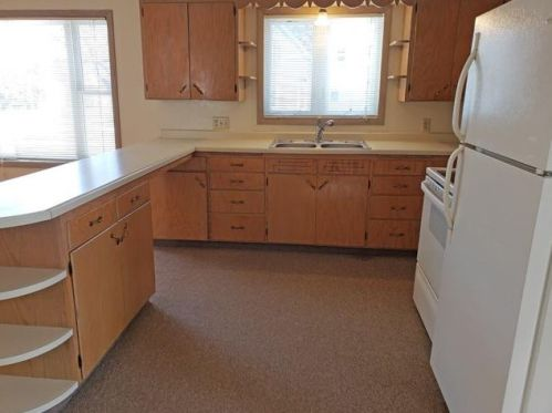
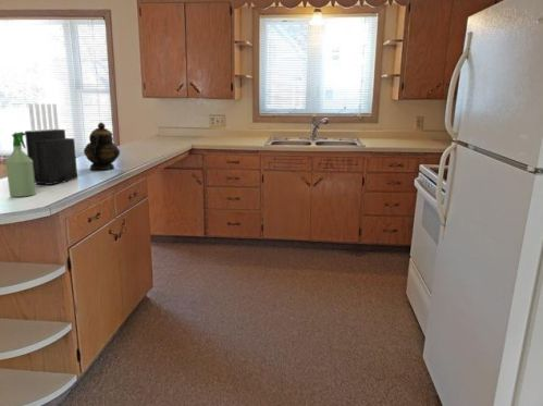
+ spray bottle [4,131,37,198]
+ knife block [24,102,78,186]
+ teapot [83,122,121,171]
